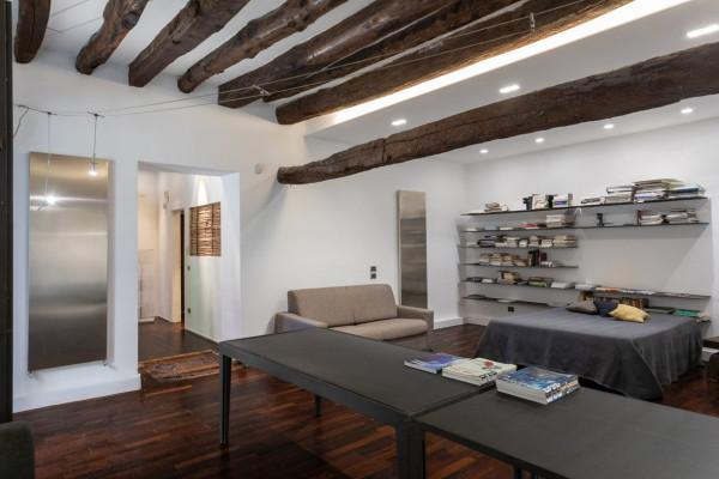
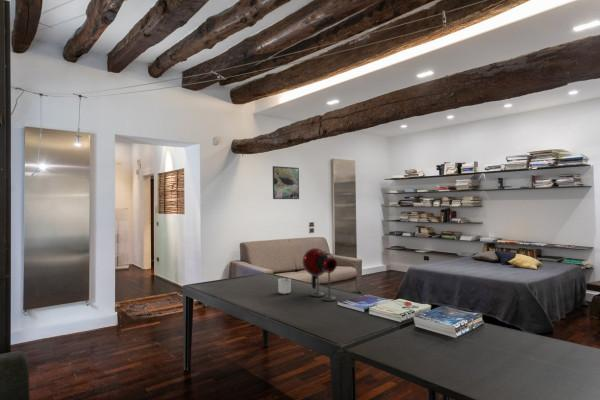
+ desk lamp [277,247,338,302]
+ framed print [272,165,300,200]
